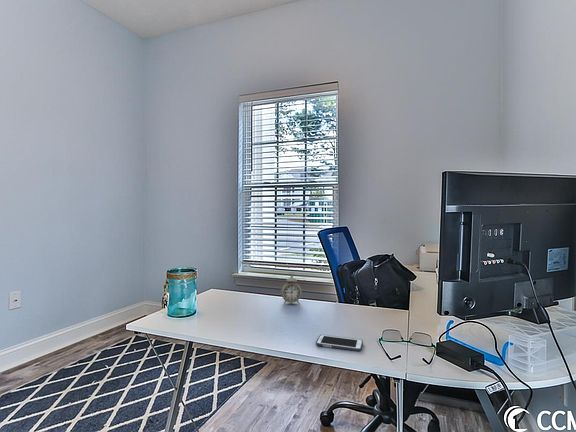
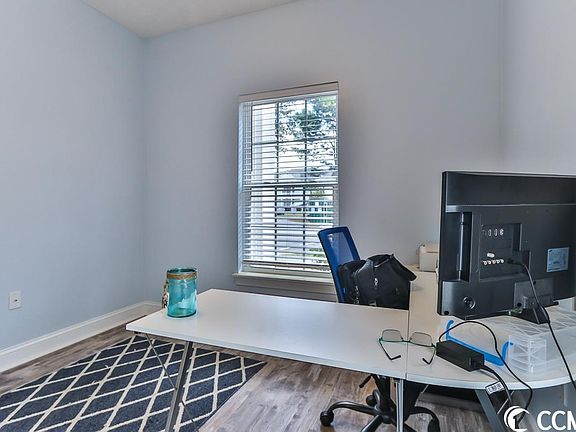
- alarm clock [280,271,303,305]
- cell phone [315,334,364,352]
